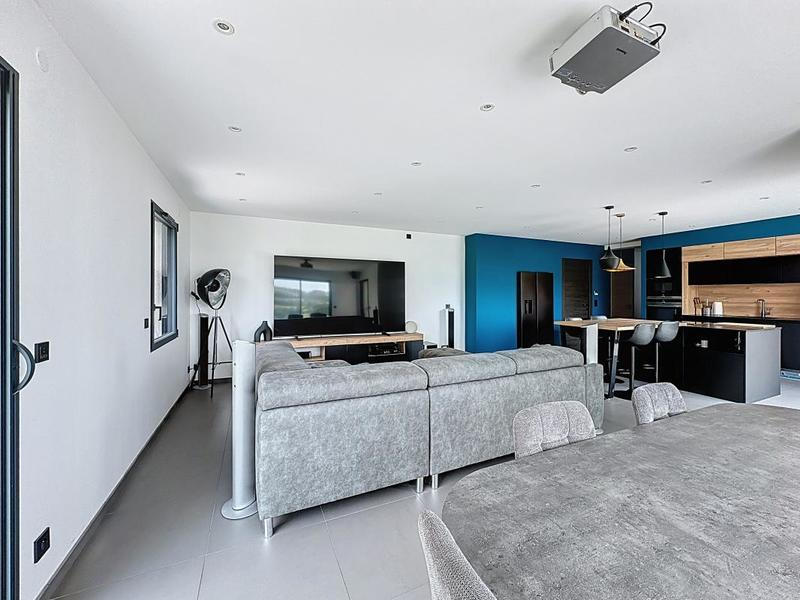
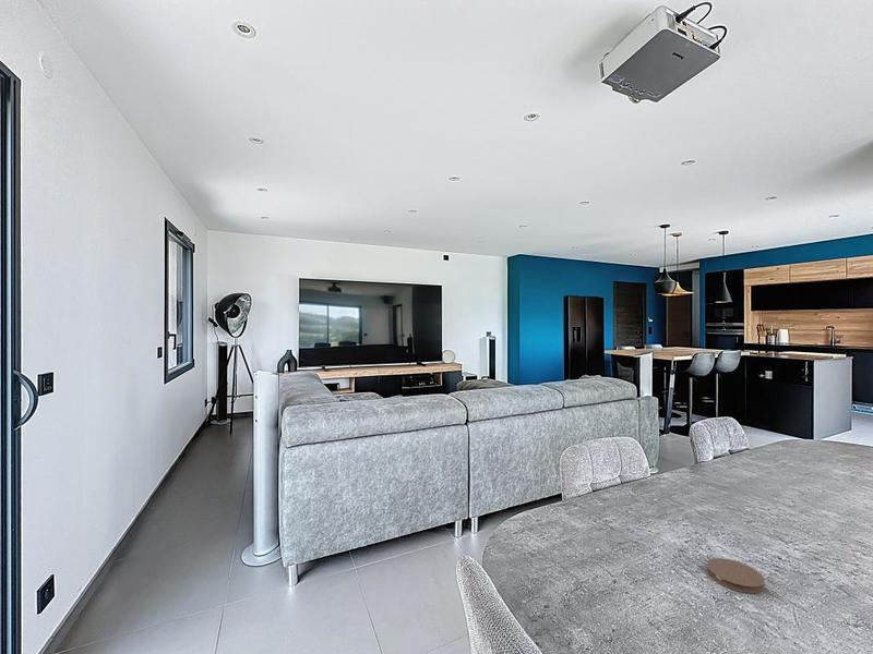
+ coaster [706,557,766,594]
